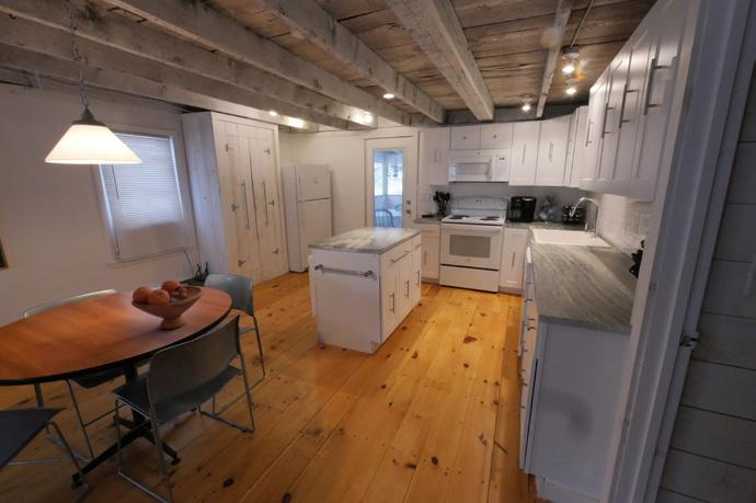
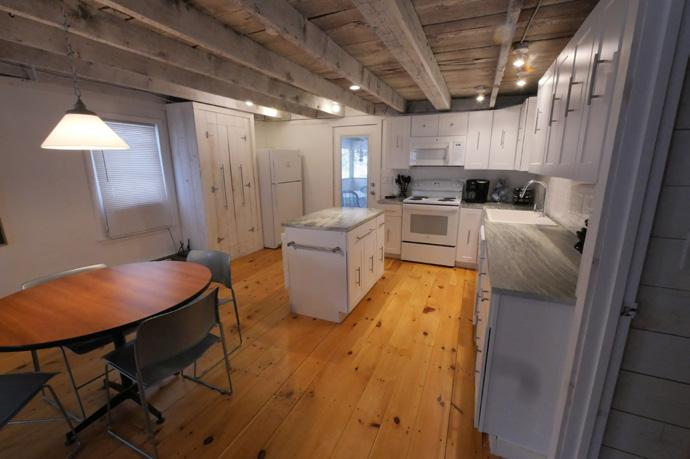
- fruit bowl [130,278,205,330]
